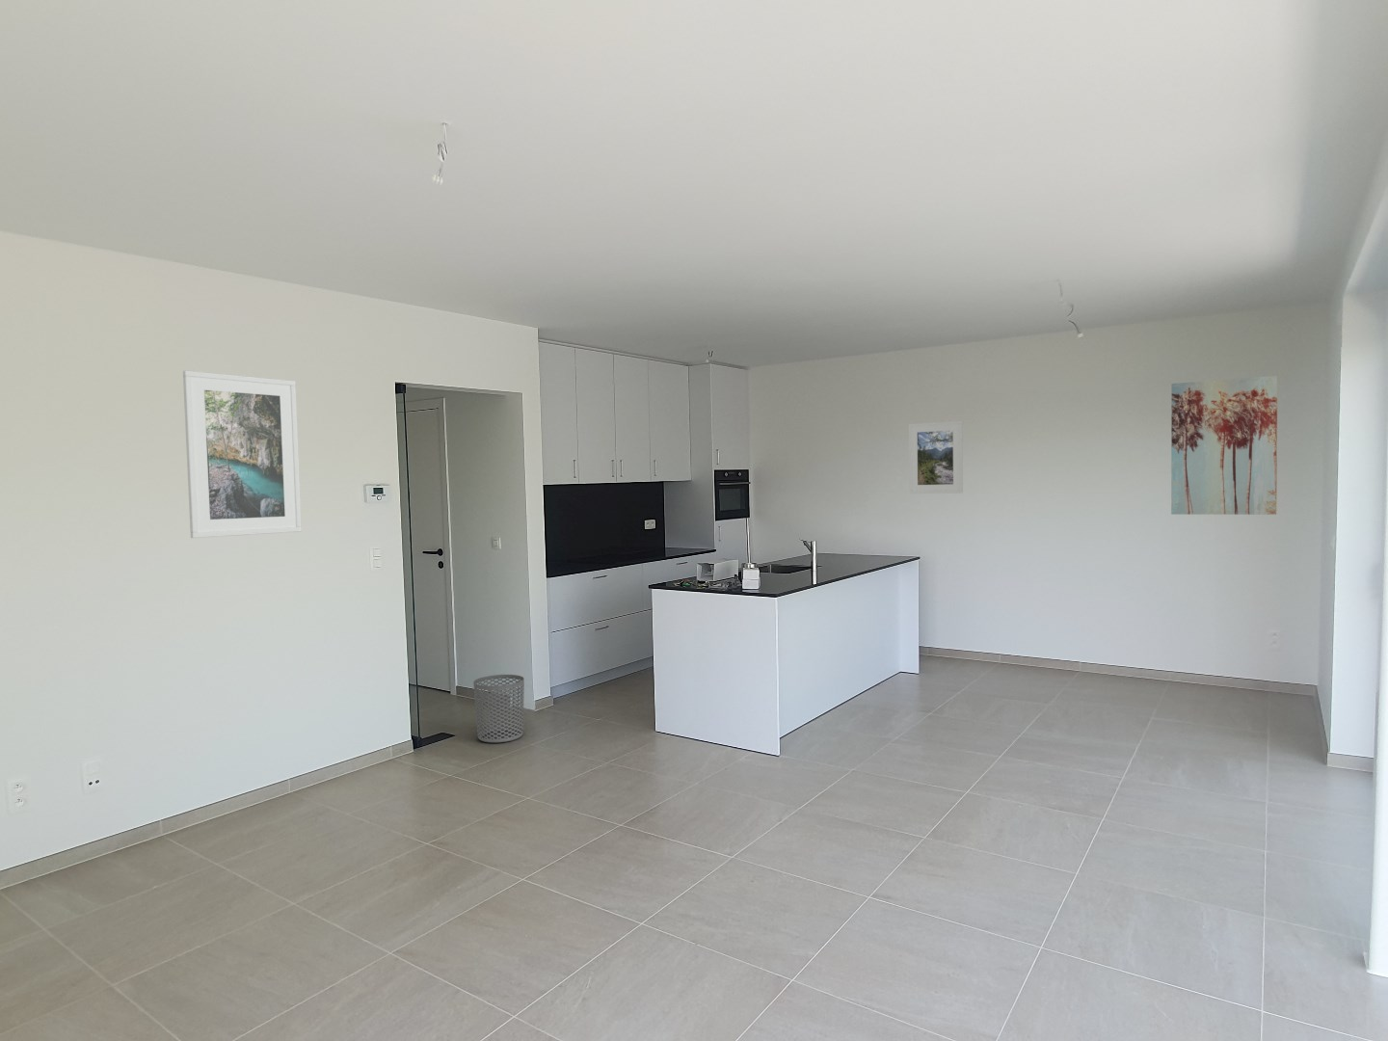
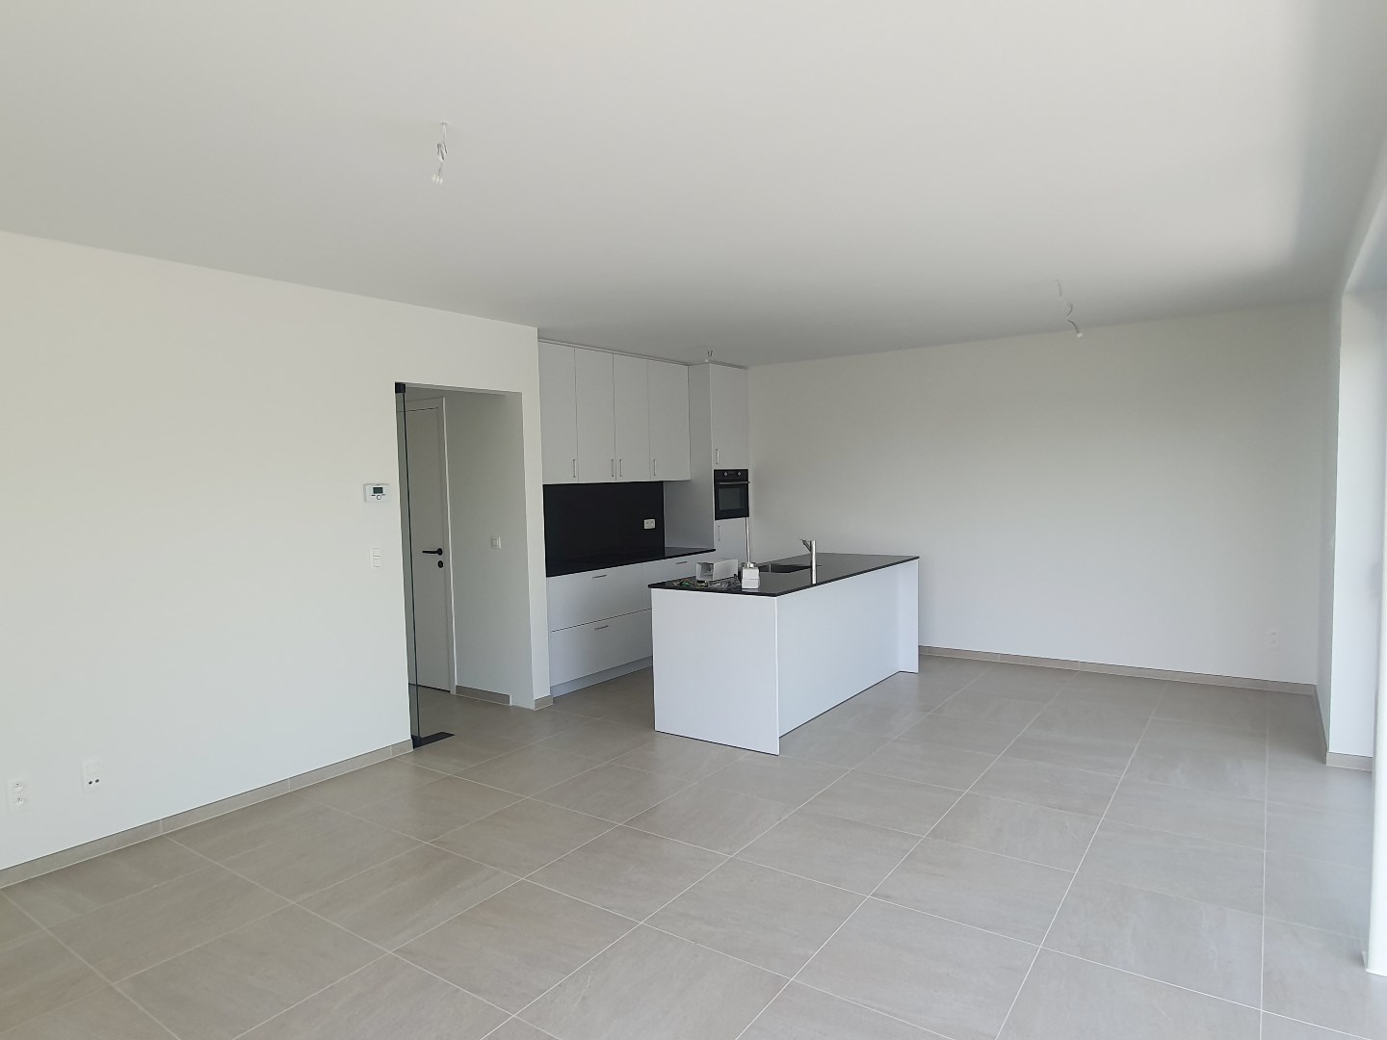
- waste bin [472,674,526,744]
- wall art [1171,375,1278,516]
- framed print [908,420,964,494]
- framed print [183,370,303,539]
